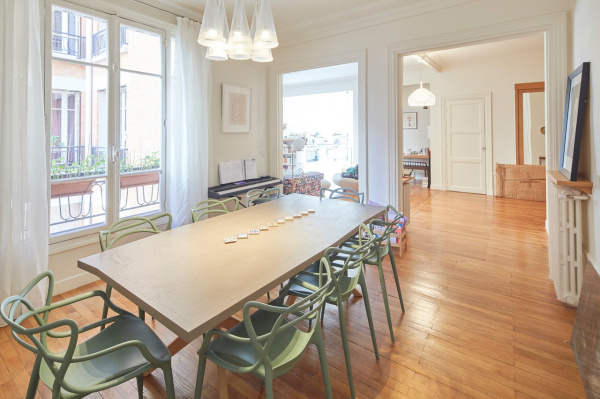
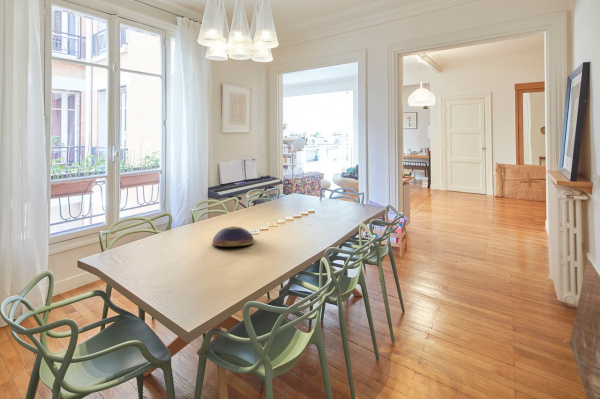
+ decorative bowl [211,225,255,247]
